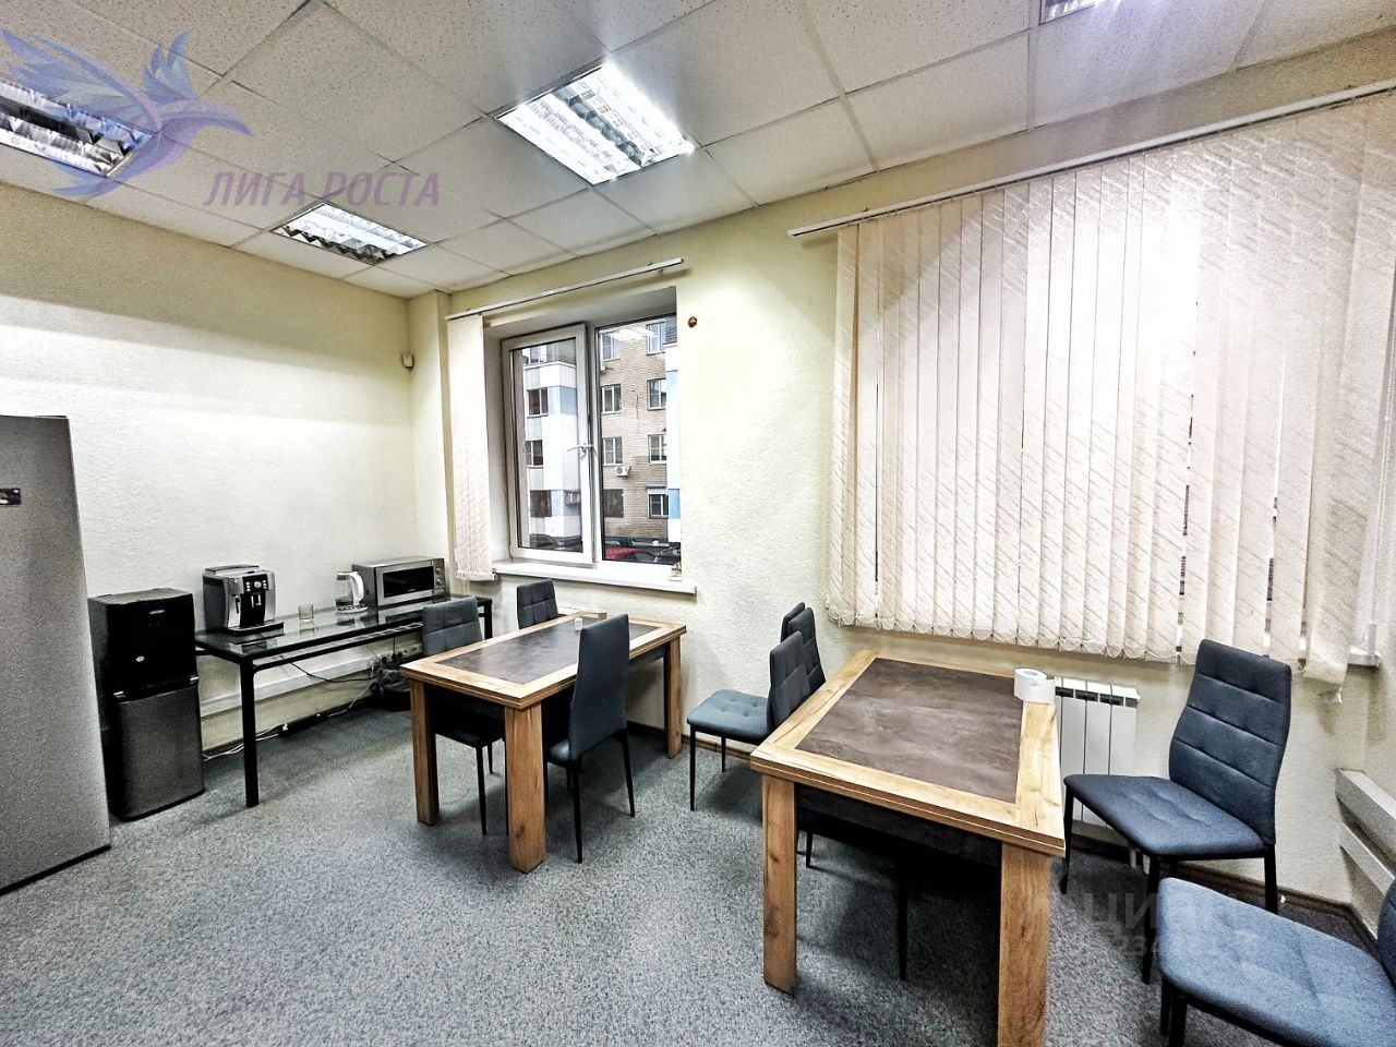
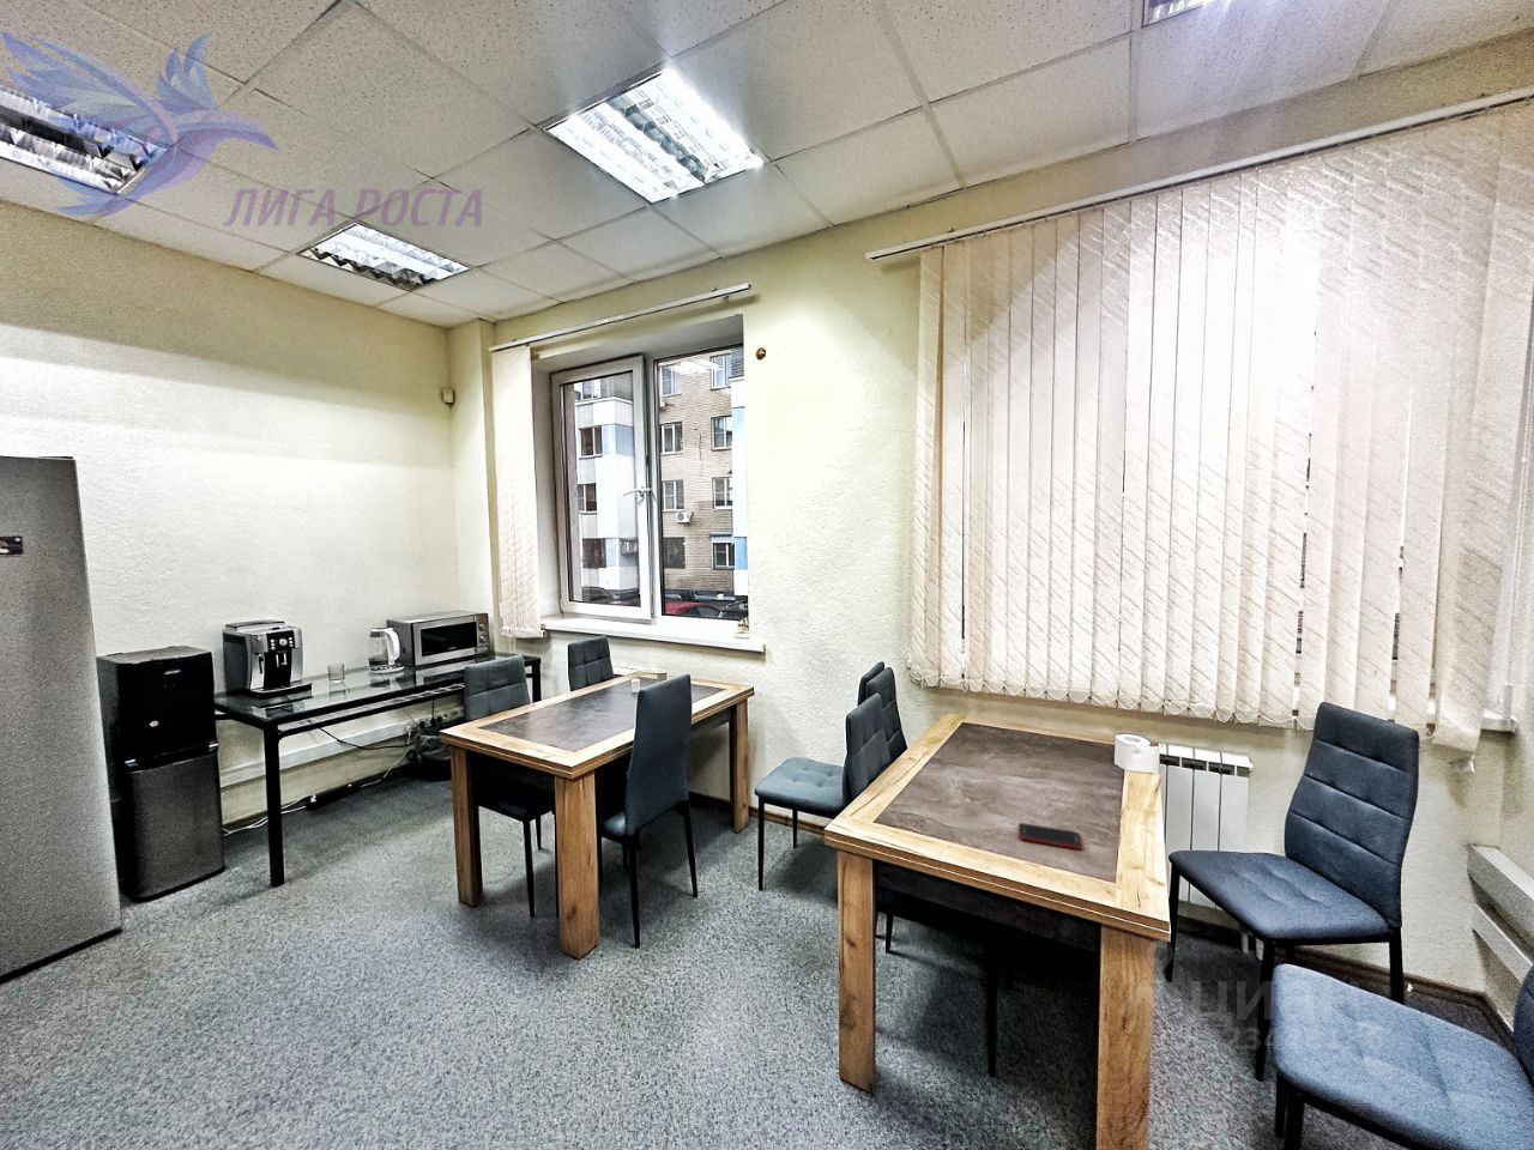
+ cell phone [1017,821,1083,850]
